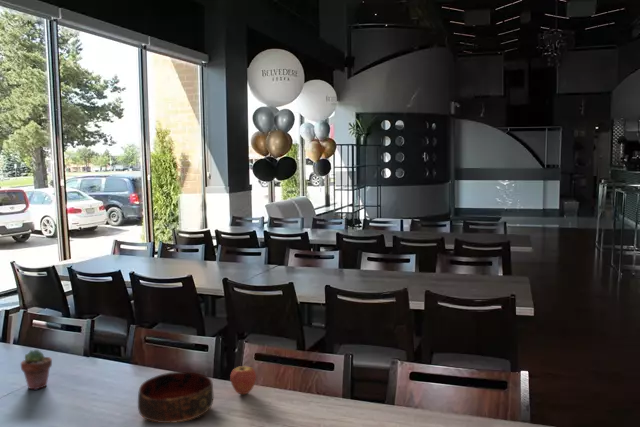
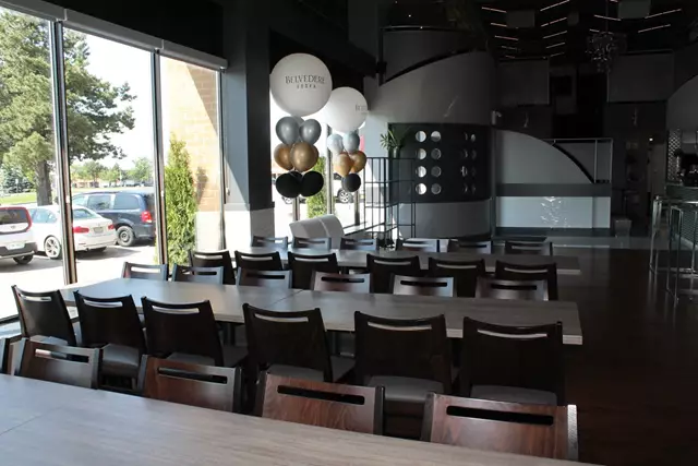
- potted succulent [20,349,53,391]
- bowl [137,371,215,424]
- fruit [229,361,257,395]
